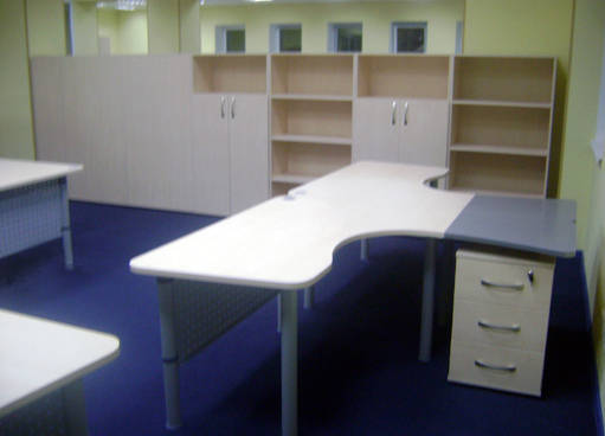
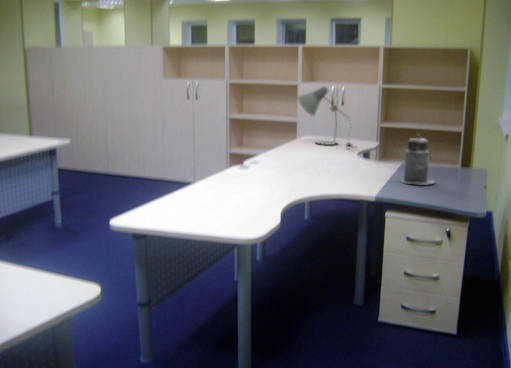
+ canister [399,133,436,186]
+ desk lamp [296,85,358,149]
